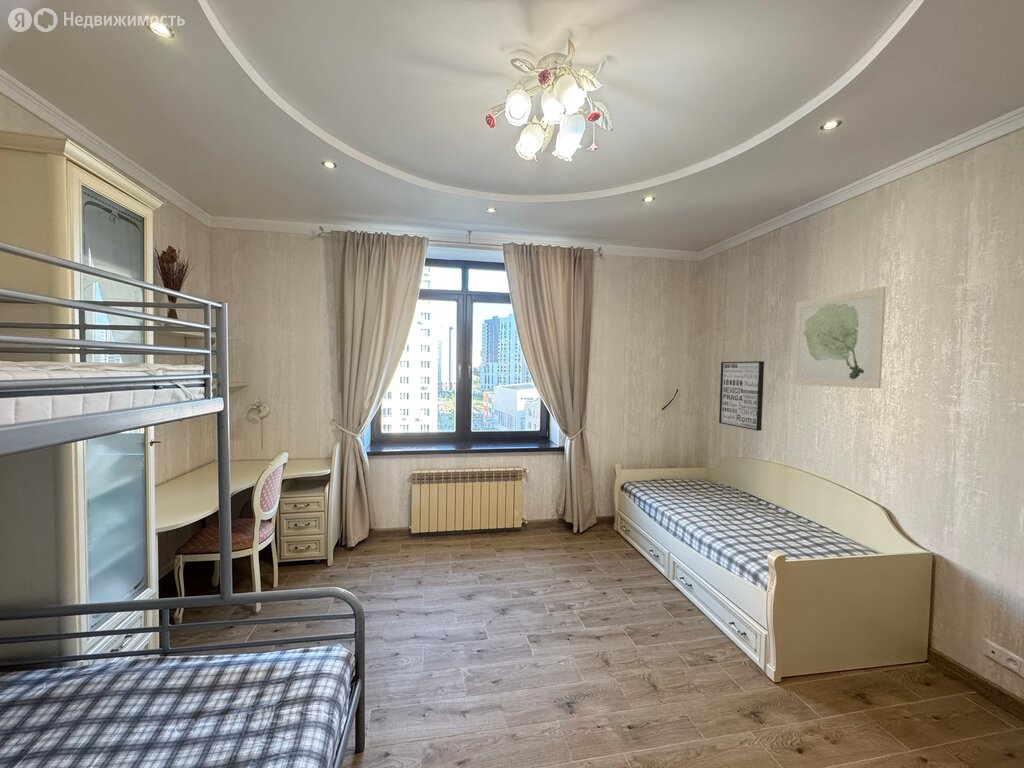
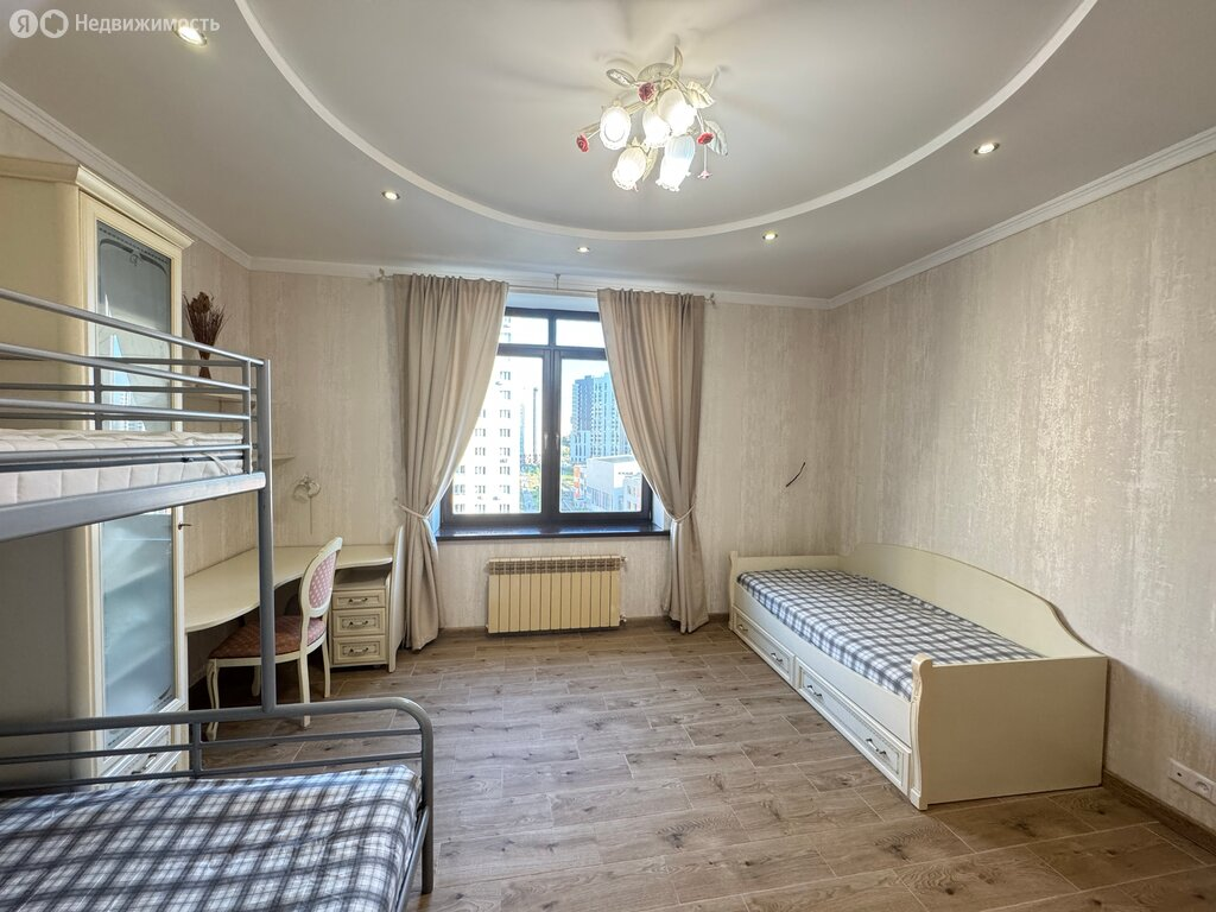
- wall art [792,286,887,389]
- wall art [718,360,765,432]
